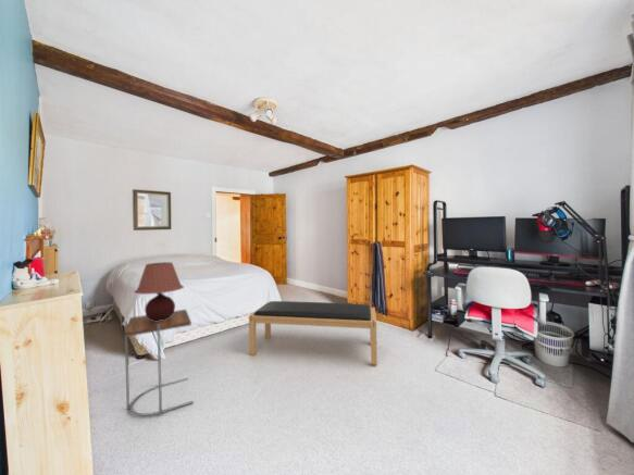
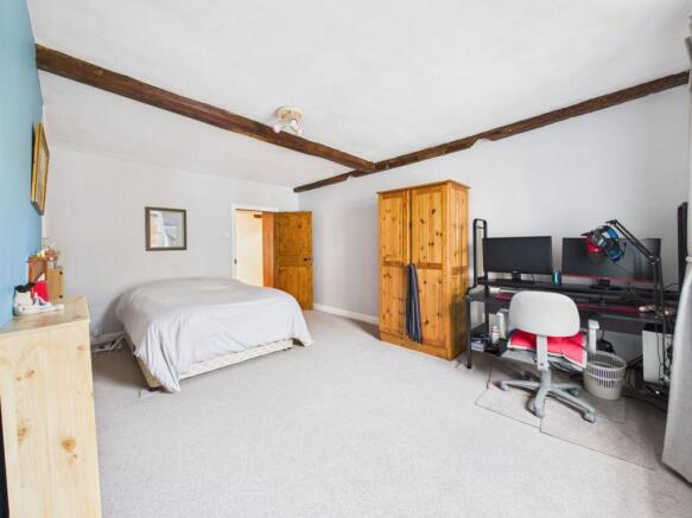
- side table [124,309,195,417]
- bench [248,300,378,366]
- table lamp [133,261,185,321]
